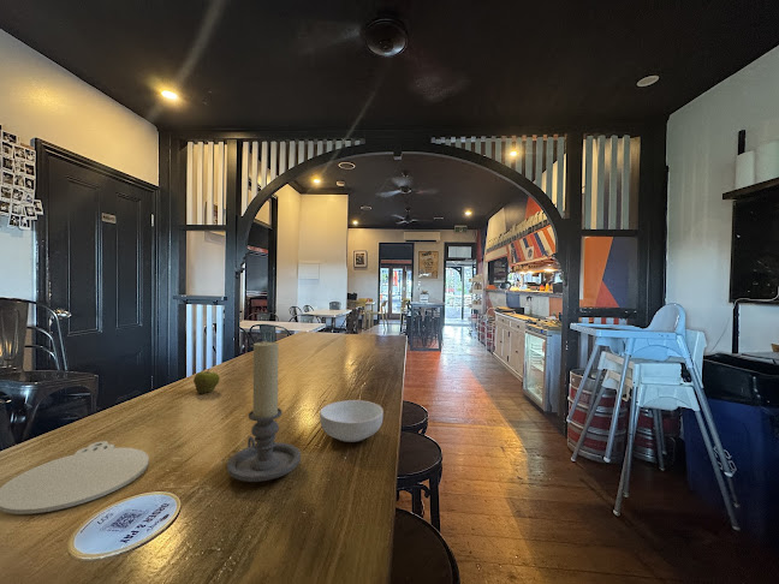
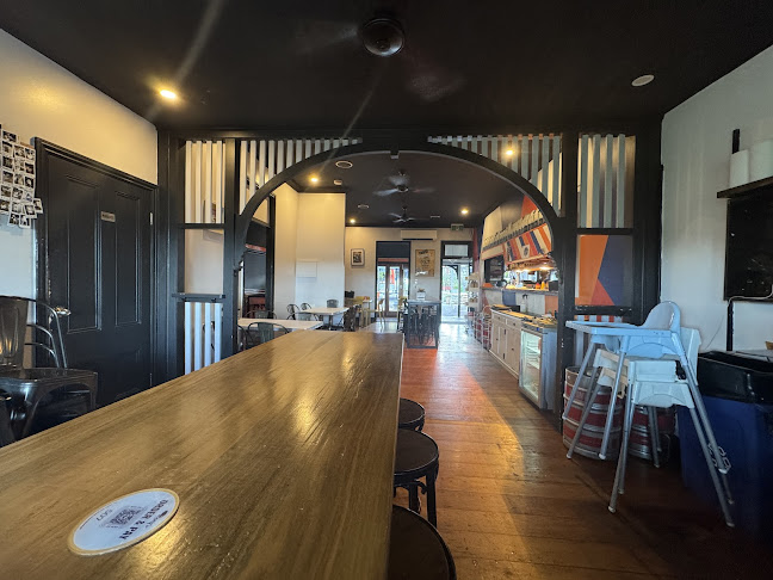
- plate [0,440,150,516]
- apple [192,368,221,394]
- candle holder [226,339,302,483]
- cereal bowl [319,399,385,443]
